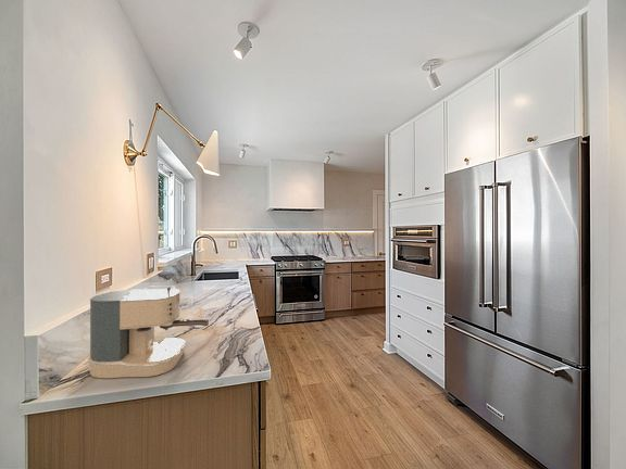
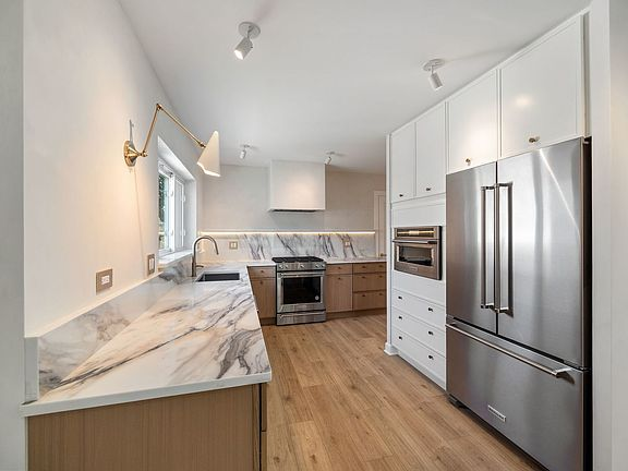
- coffee maker [87,284,210,379]
